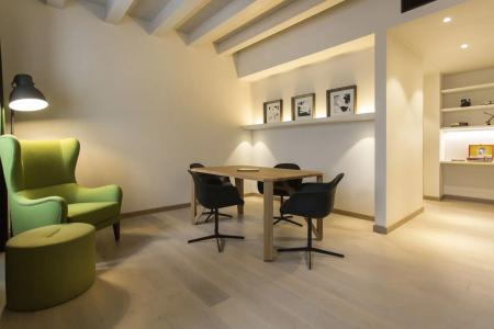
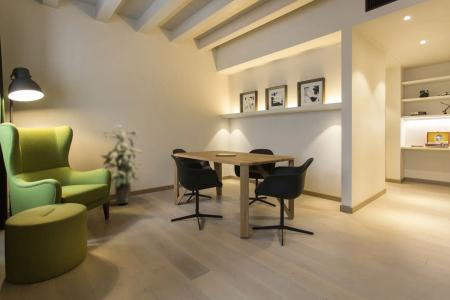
+ indoor plant [100,124,143,205]
